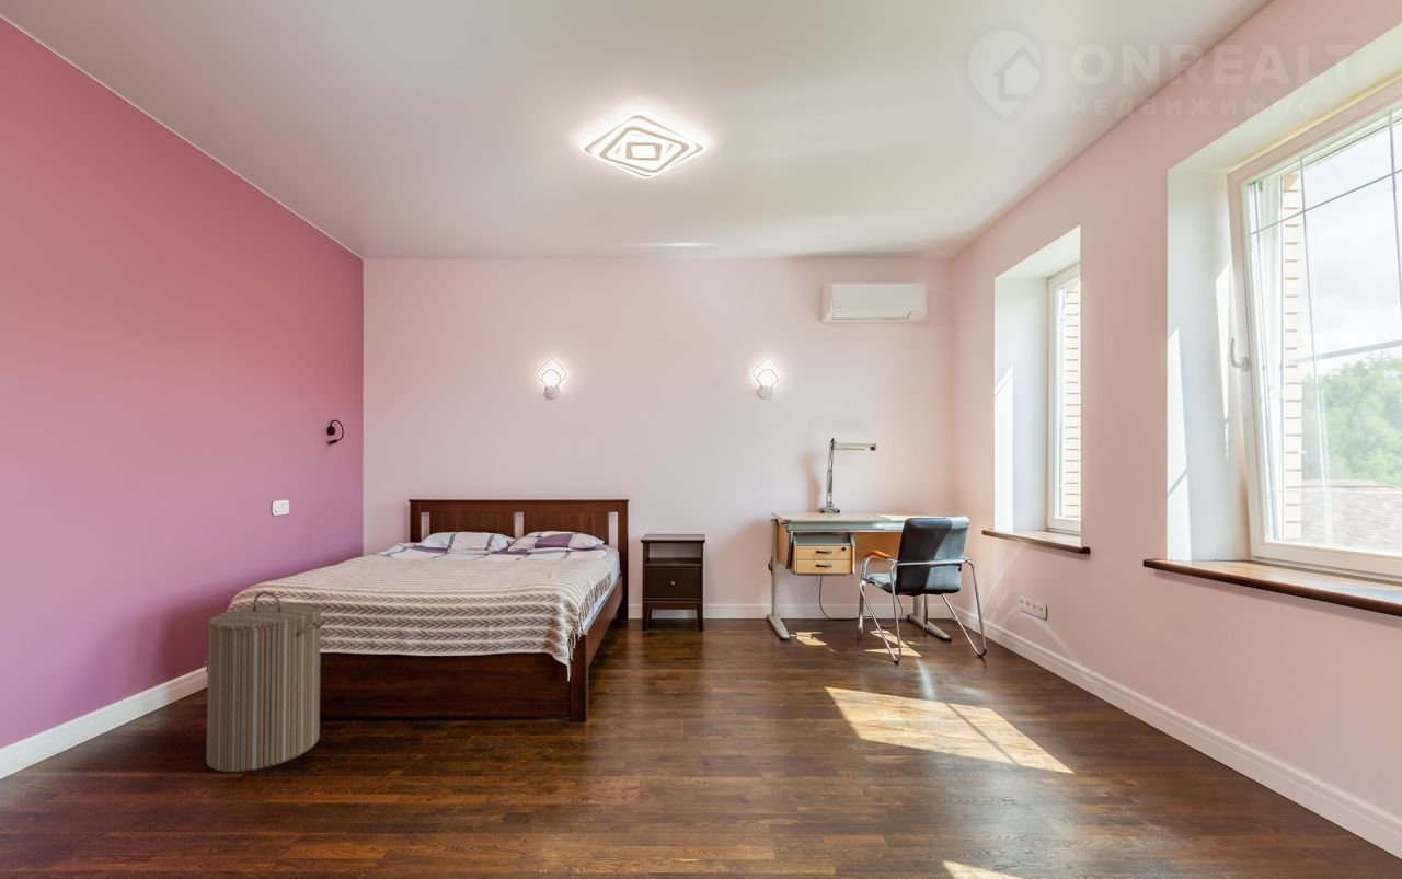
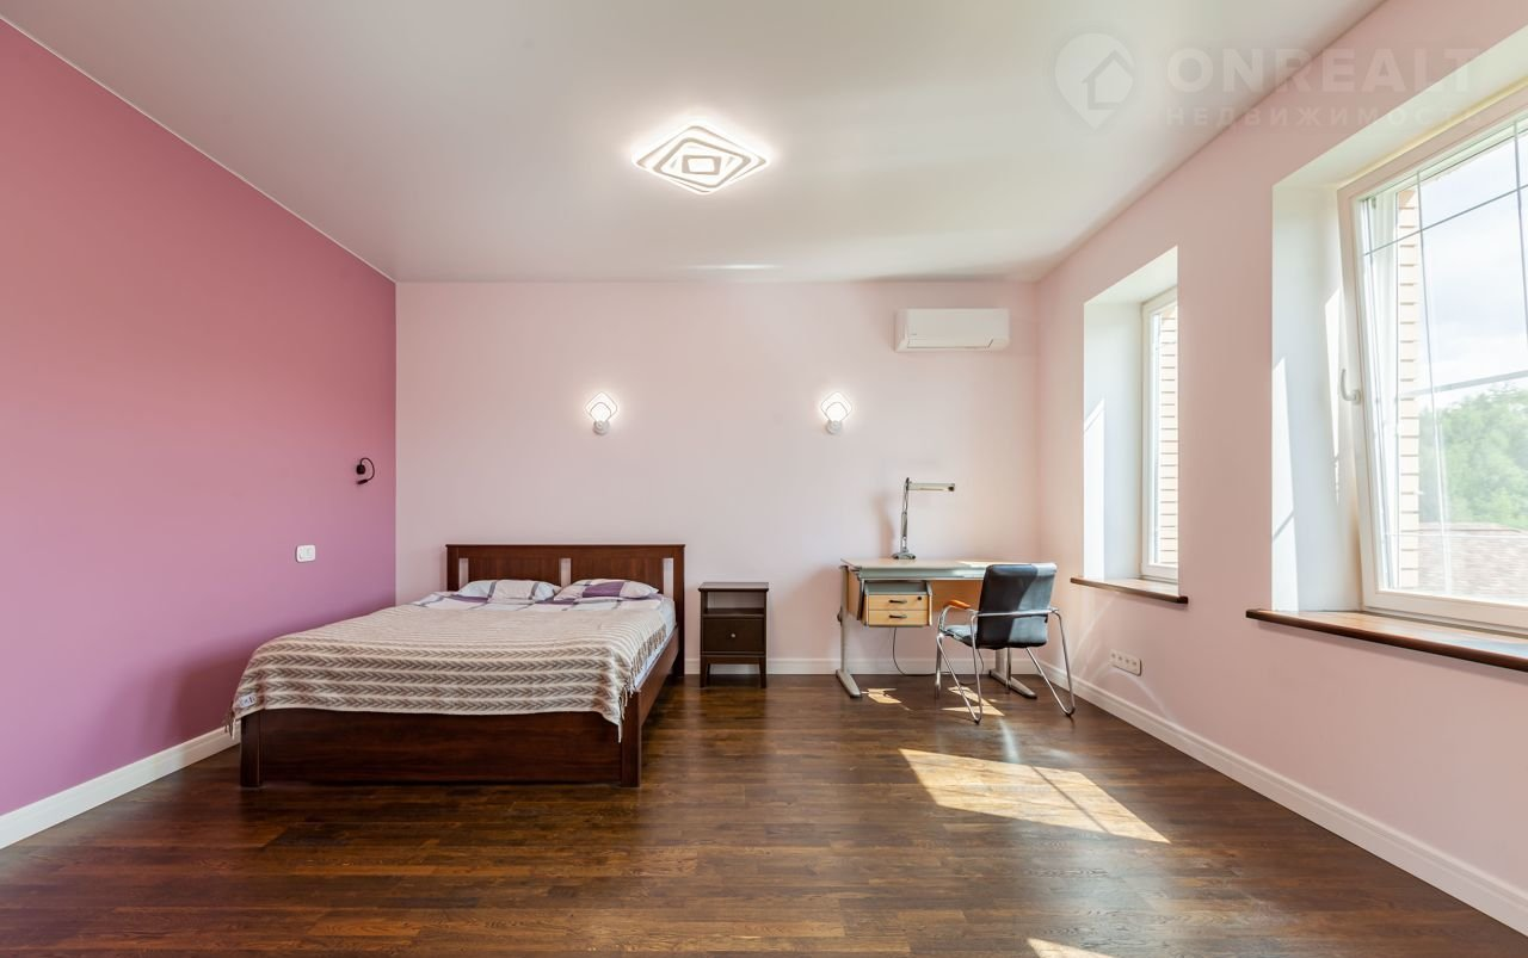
- laundry hamper [205,590,326,773]
